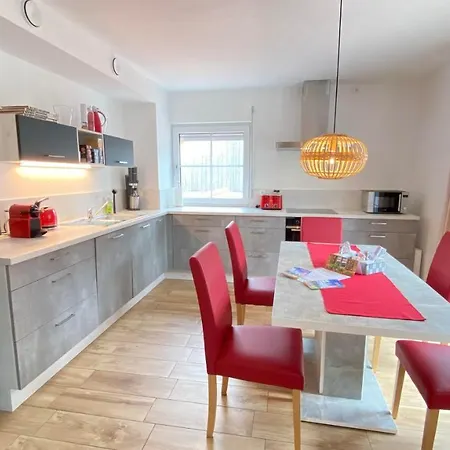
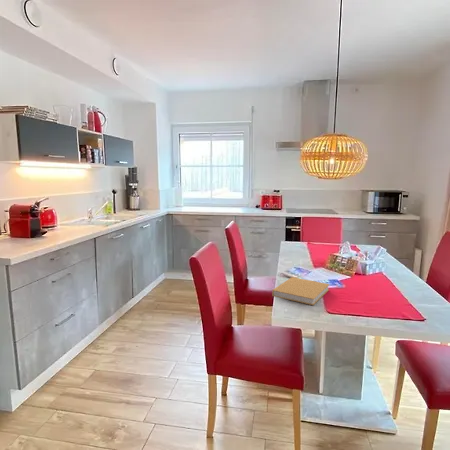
+ book [271,276,330,306]
